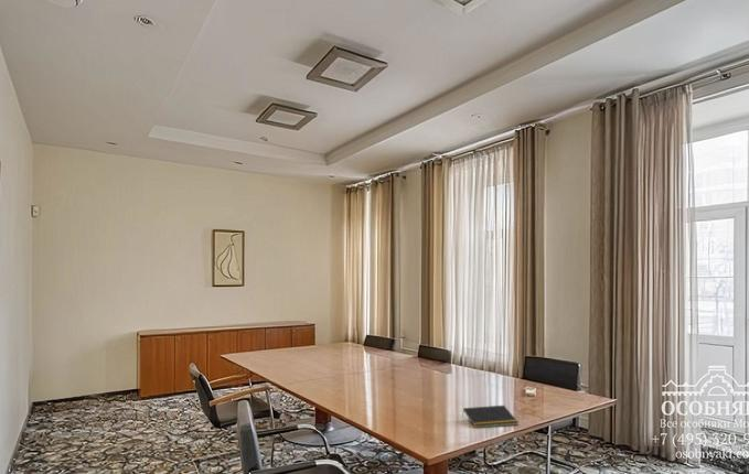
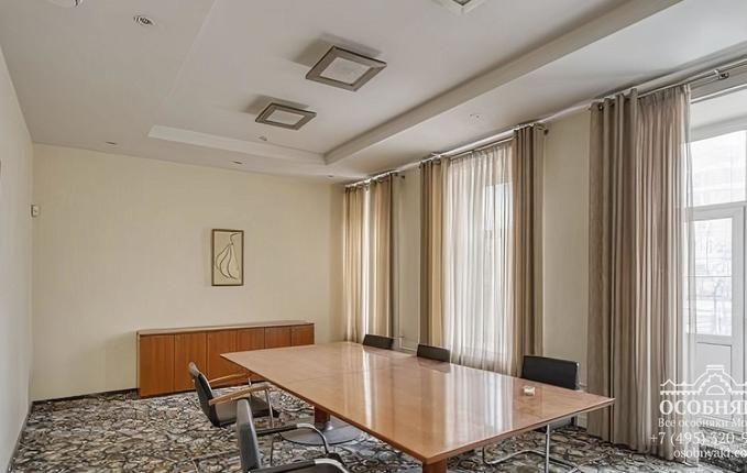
- notepad [461,405,520,429]
